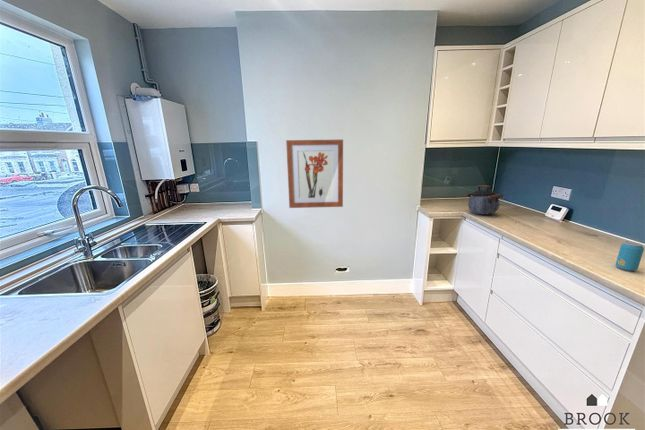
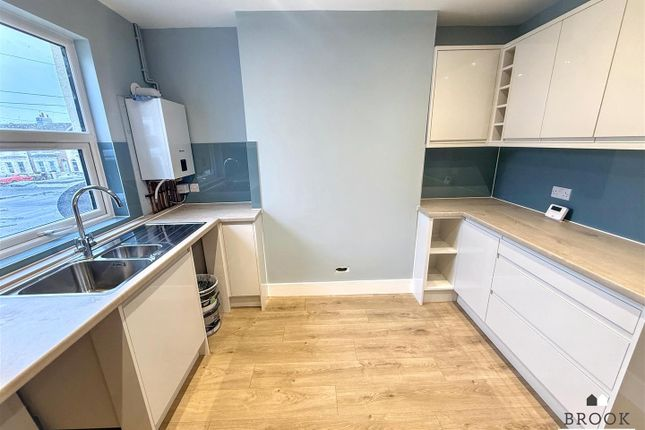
- wall art [285,139,344,209]
- beverage can [615,241,645,272]
- kettle [465,184,504,216]
